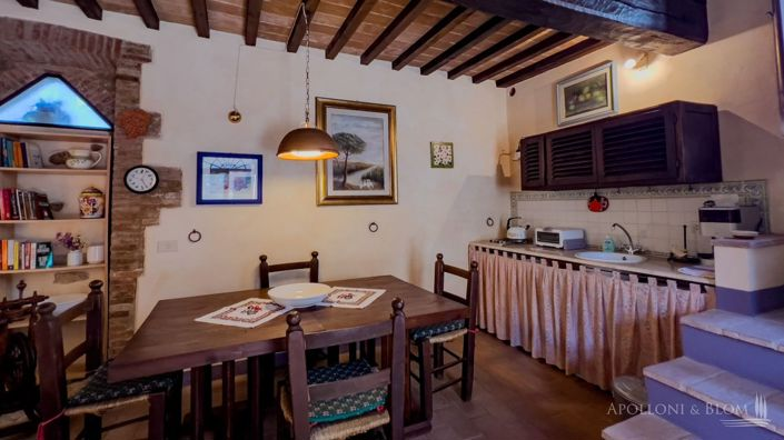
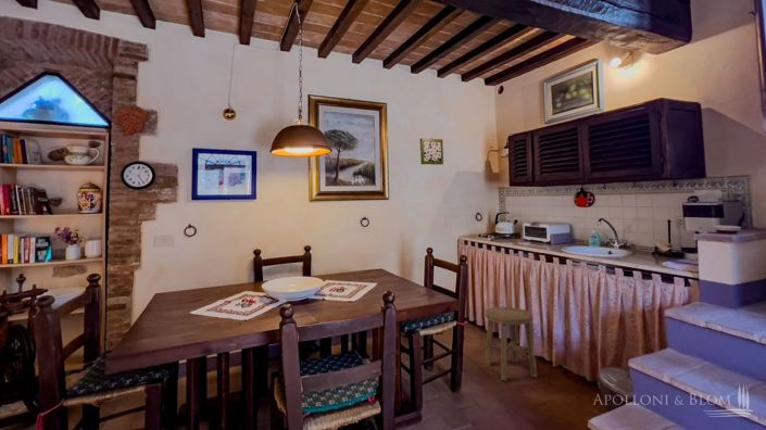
+ stool [484,306,538,382]
